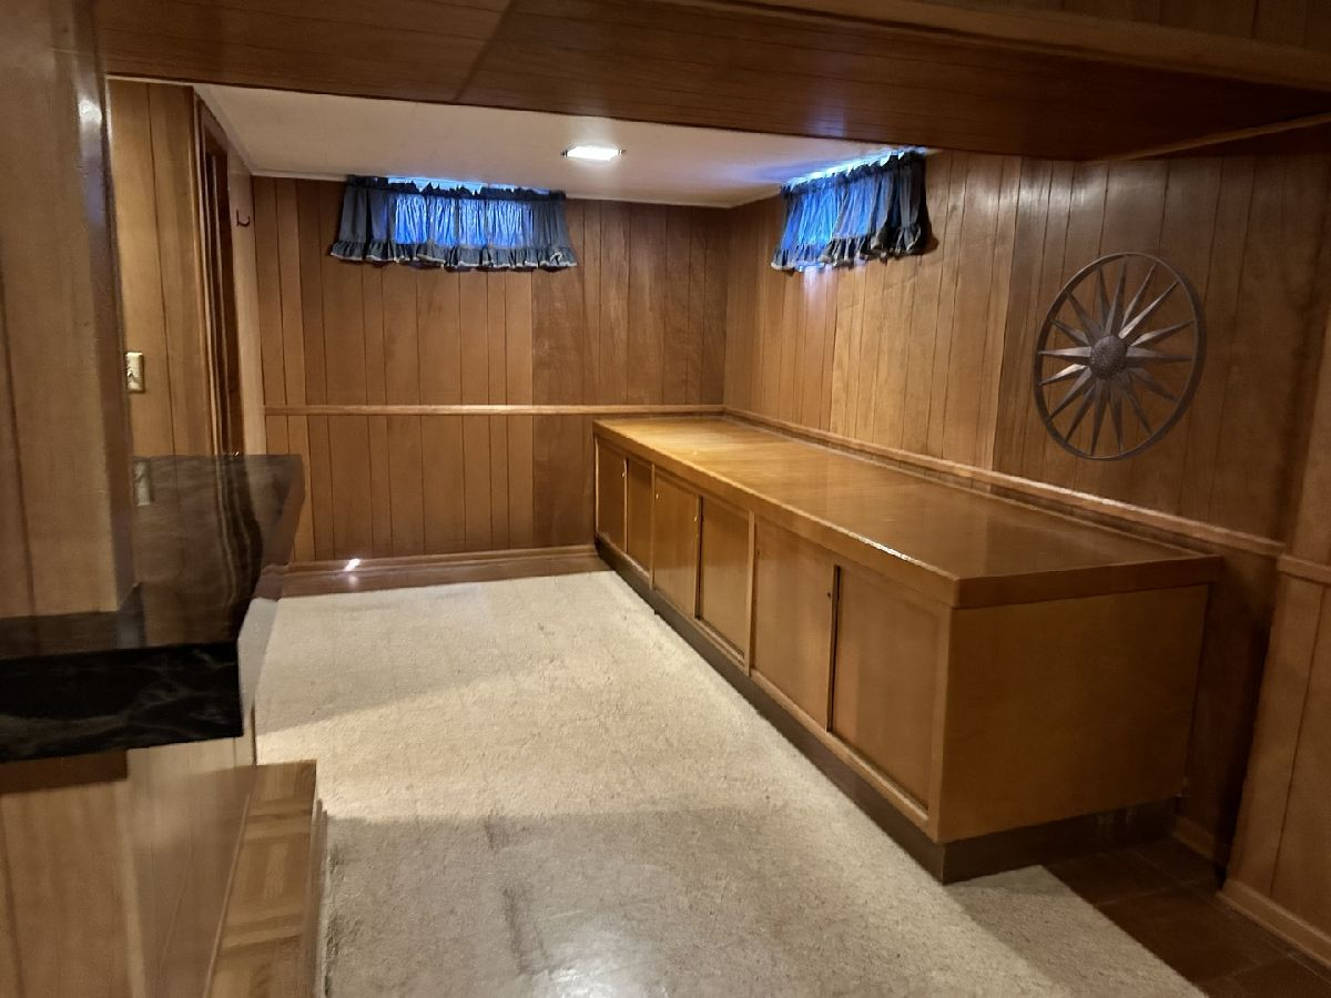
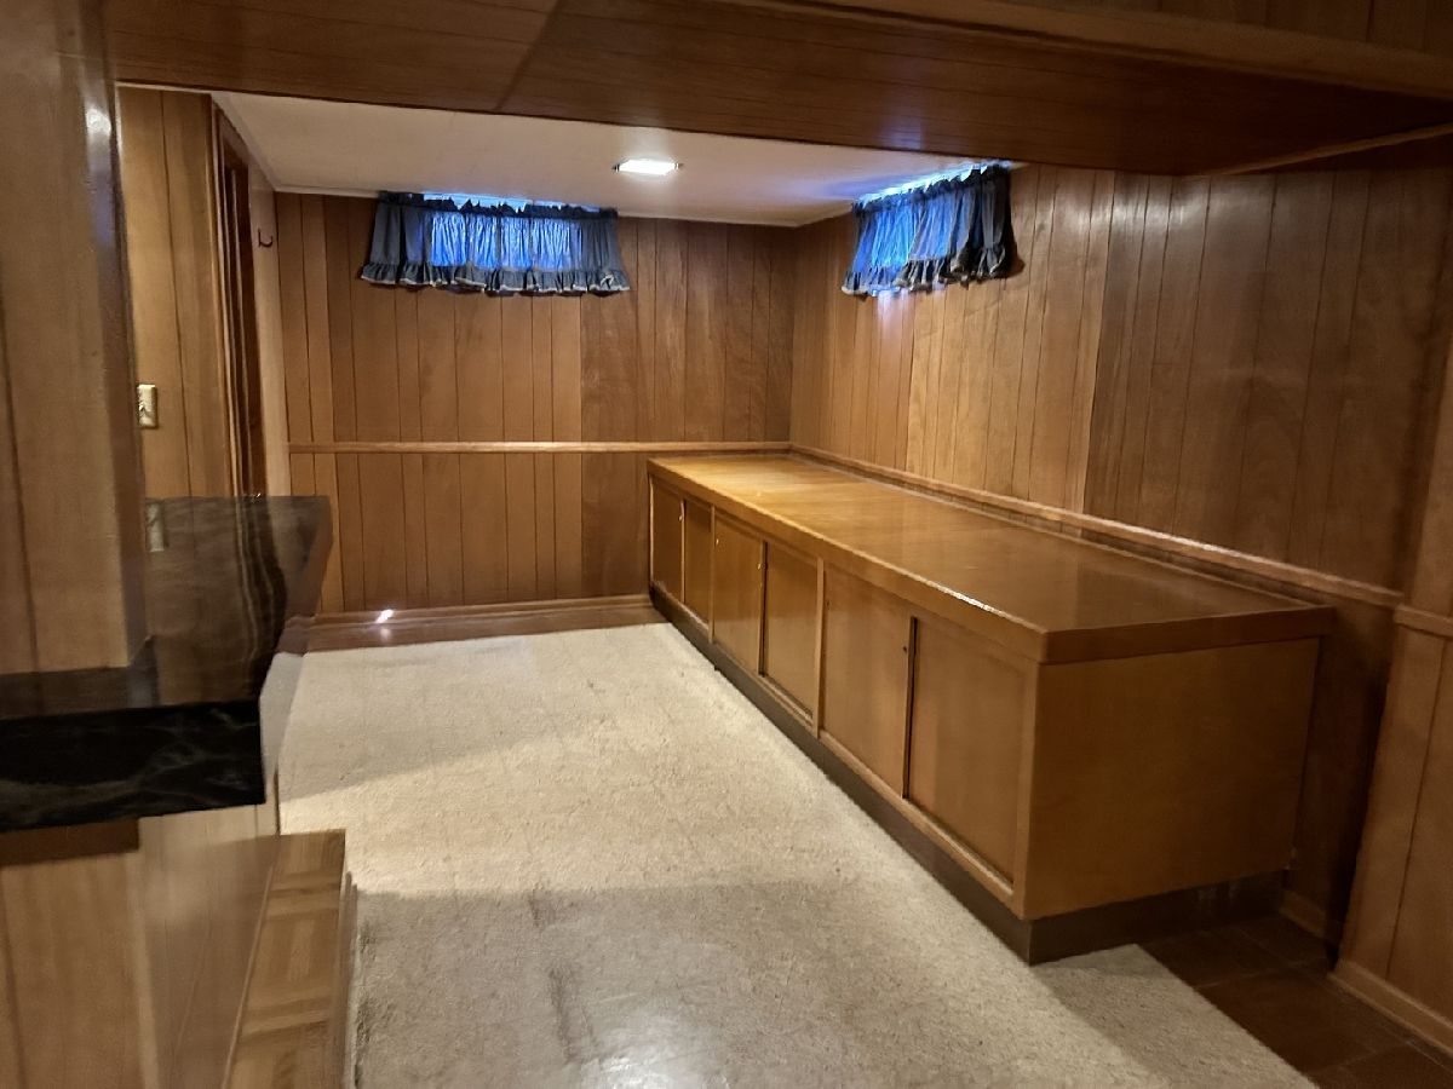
- wall art [1032,251,1209,462]
